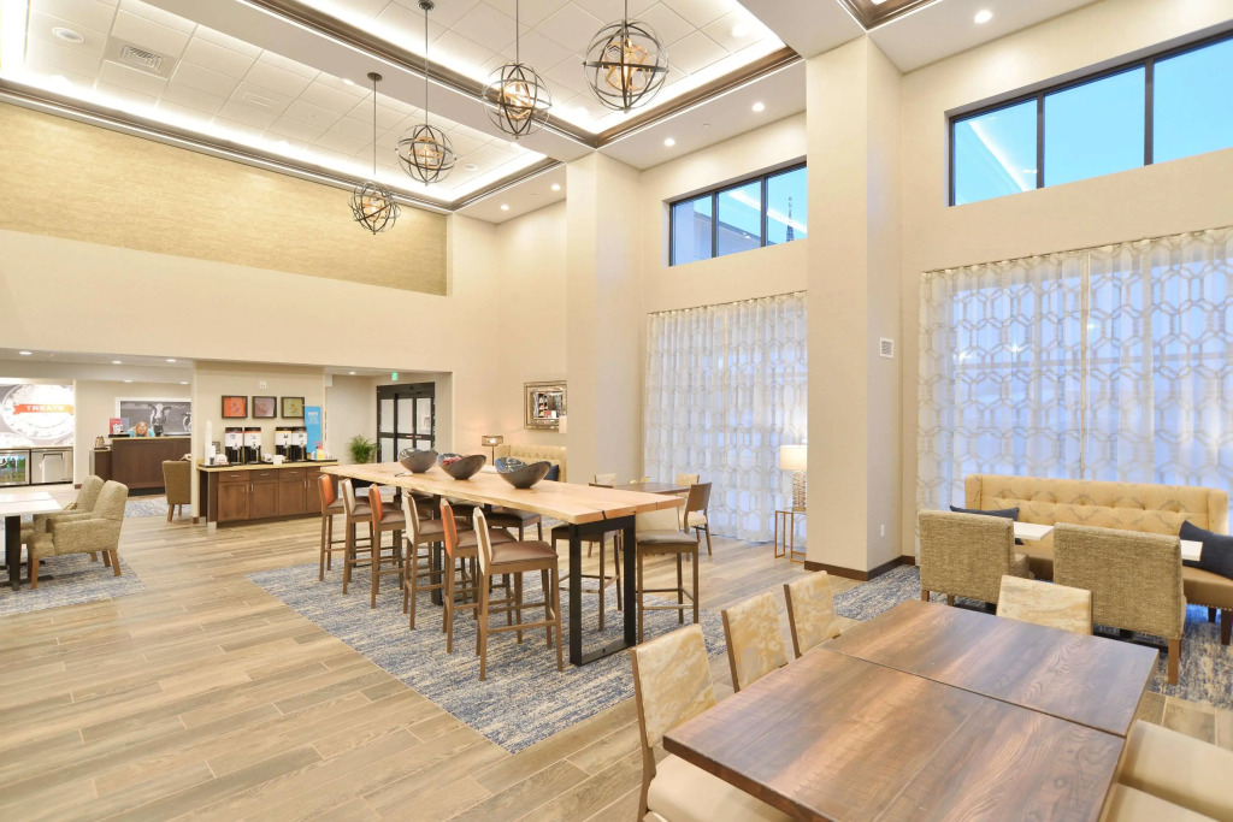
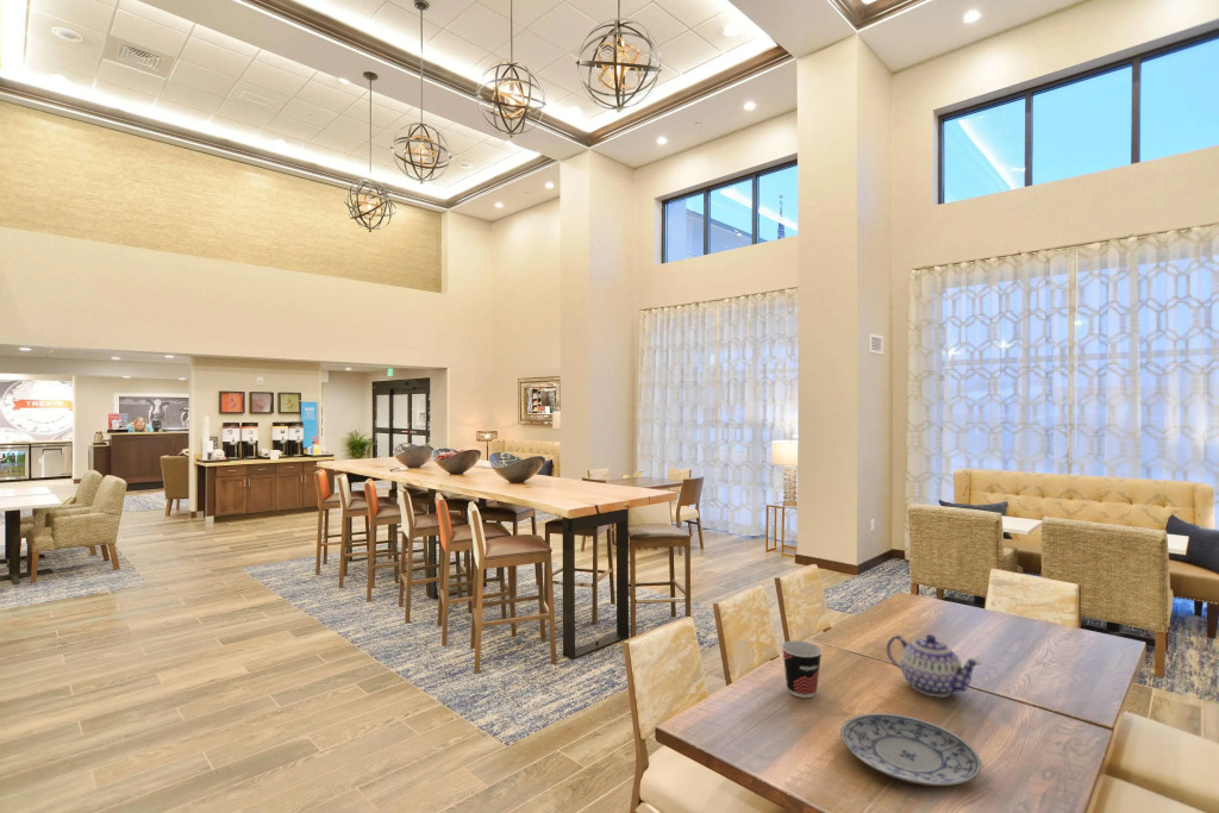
+ teapot [886,633,982,698]
+ plate [839,712,982,787]
+ cup [781,639,824,699]
